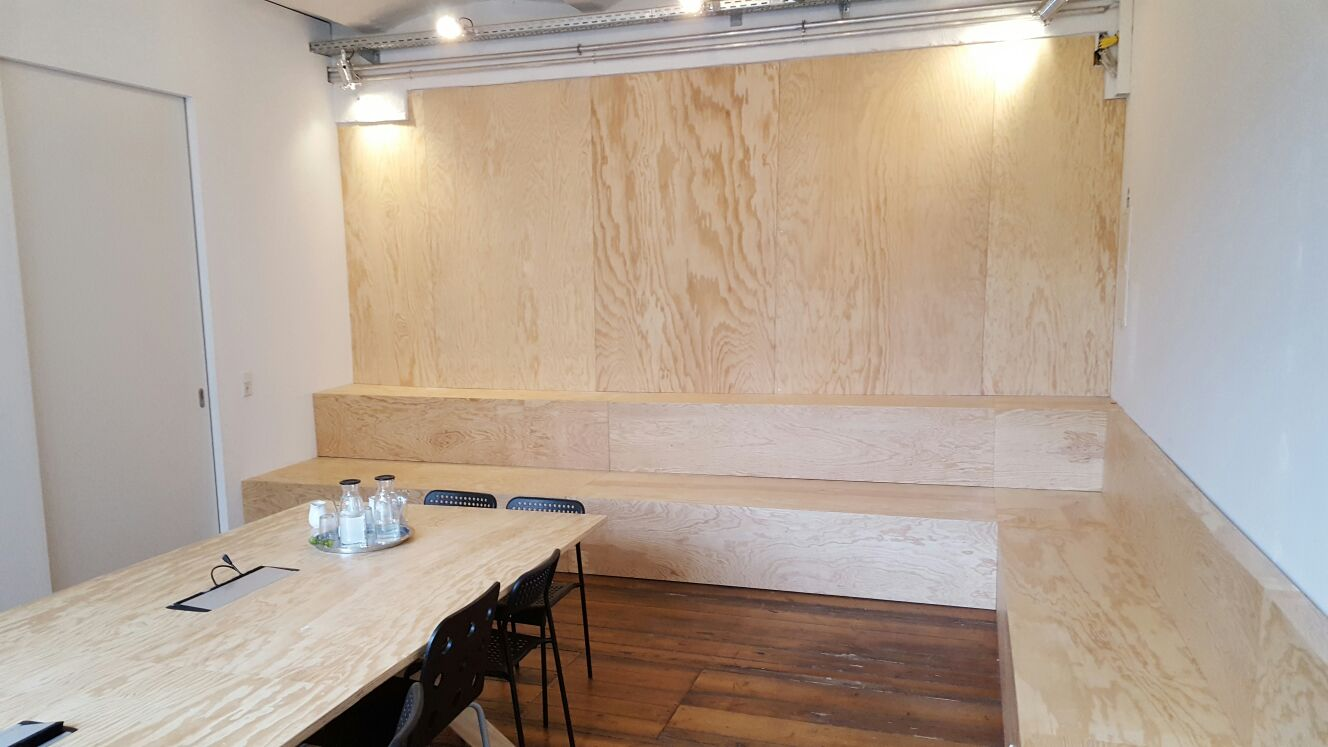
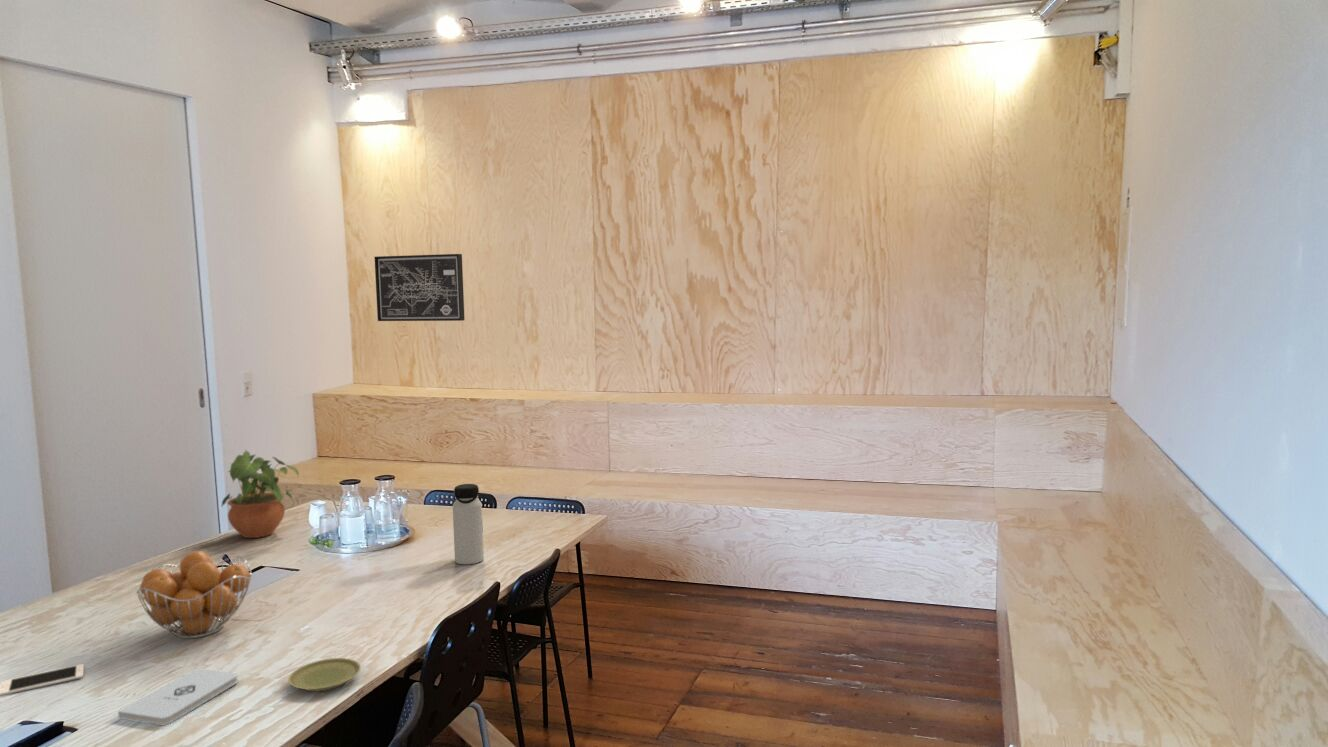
+ notepad [117,667,239,726]
+ plate [287,657,362,692]
+ water bottle [452,483,485,565]
+ potted plant [221,450,300,539]
+ wall art [373,253,466,322]
+ cell phone [0,663,85,697]
+ fruit basket [135,550,253,640]
